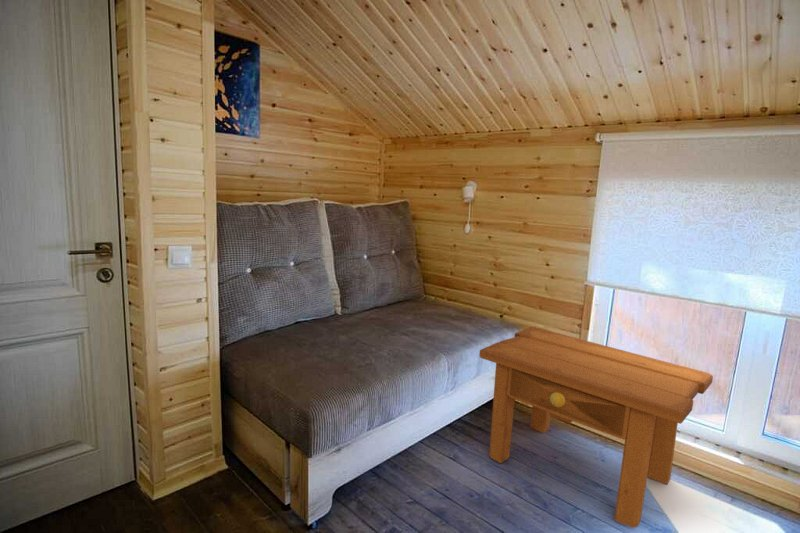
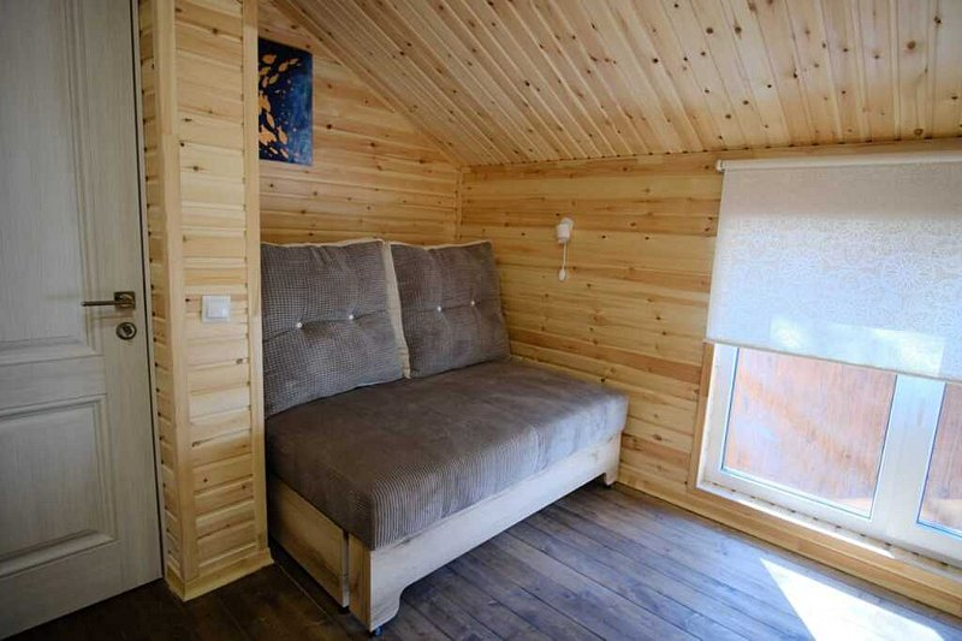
- side table [478,326,714,528]
